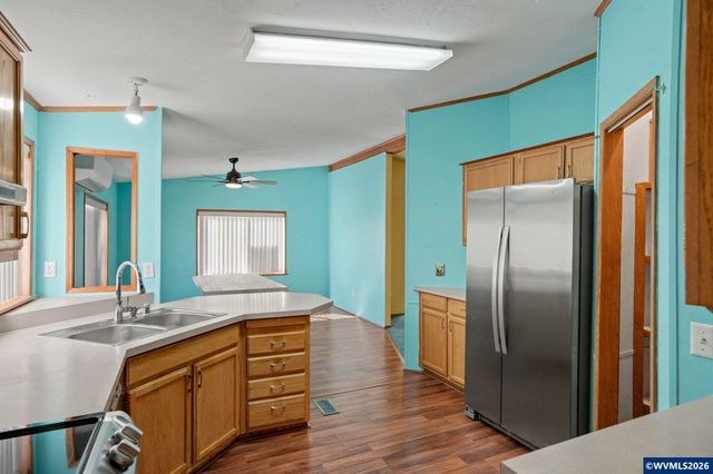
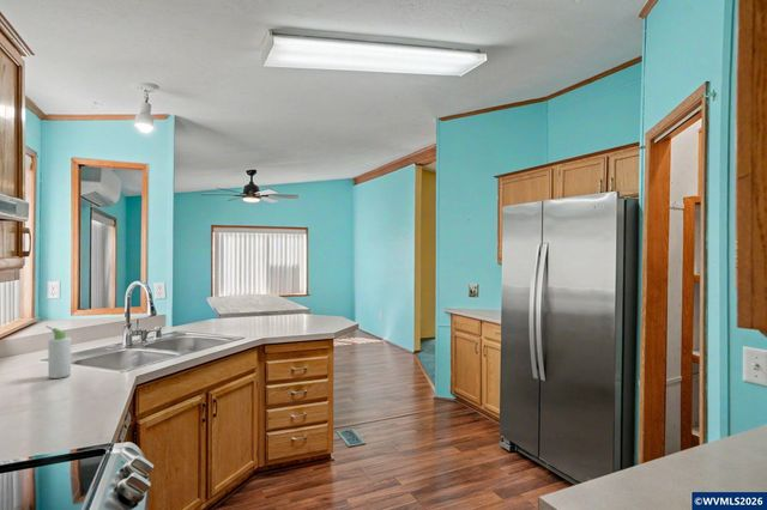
+ bottle [44,324,72,380]
